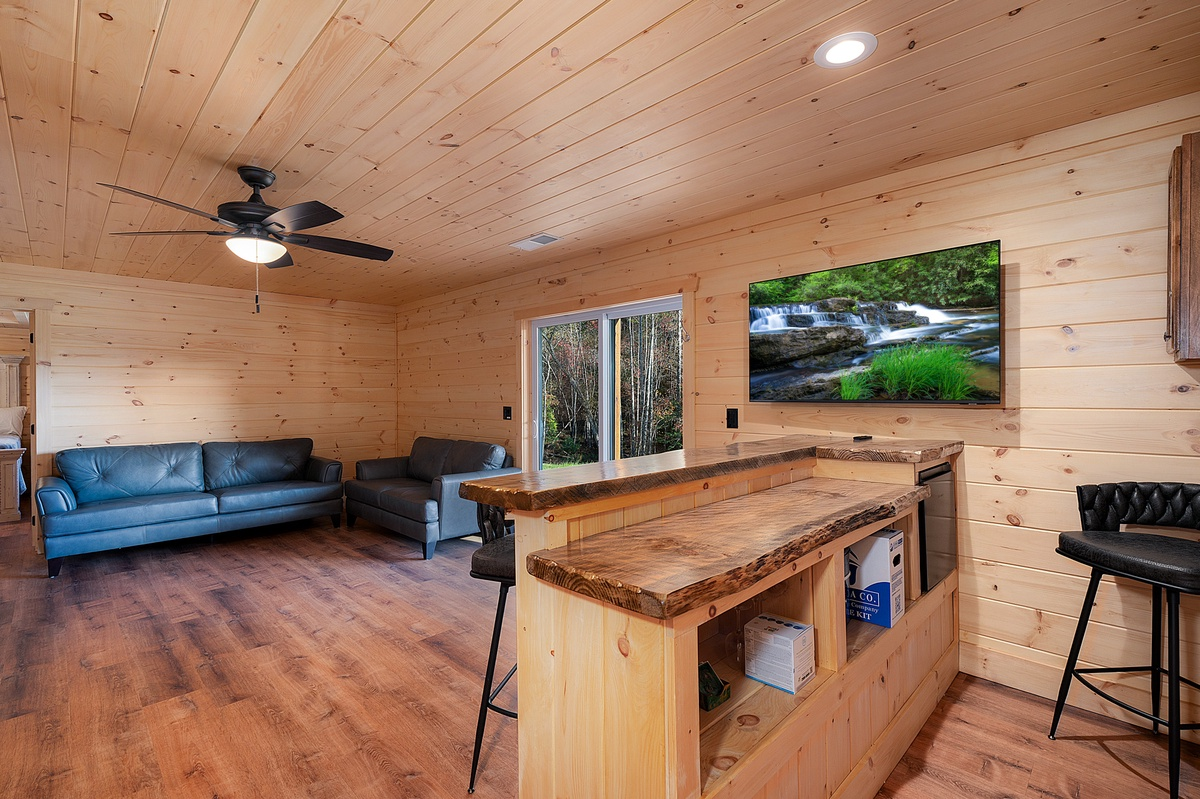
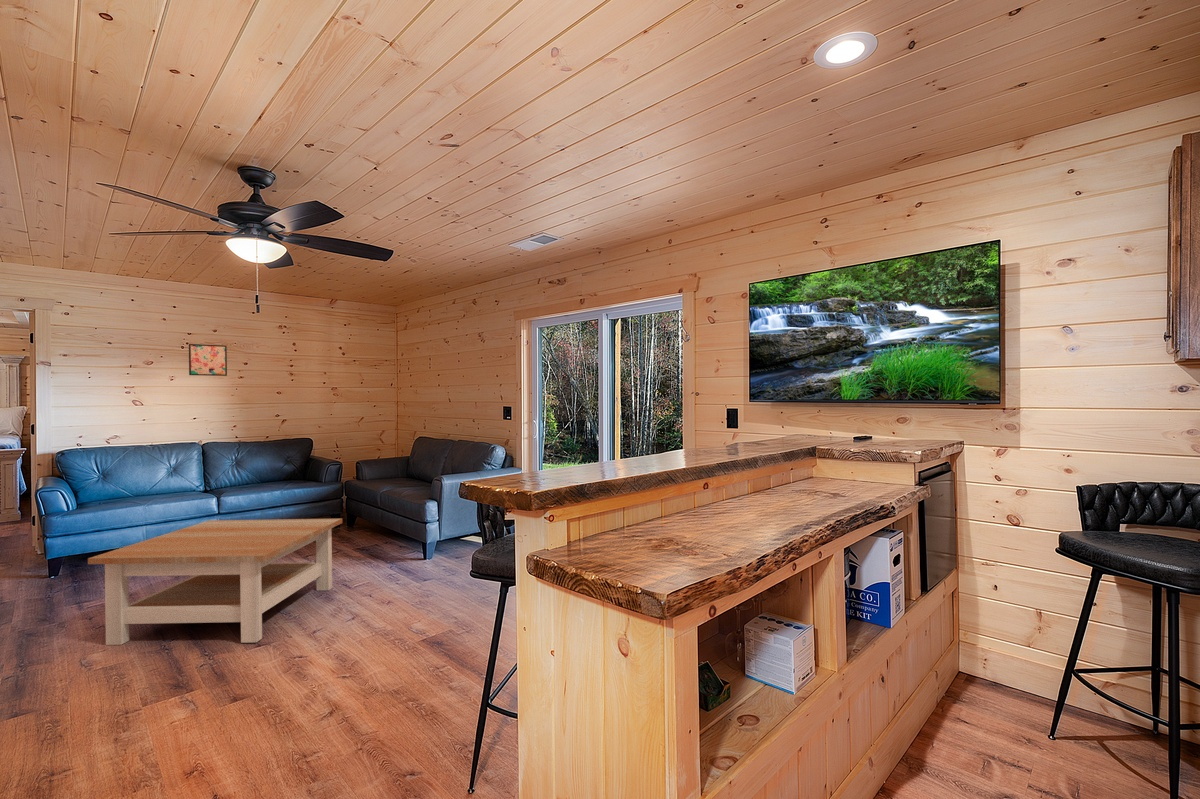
+ wall art [188,343,228,377]
+ coffee table [87,518,343,646]
